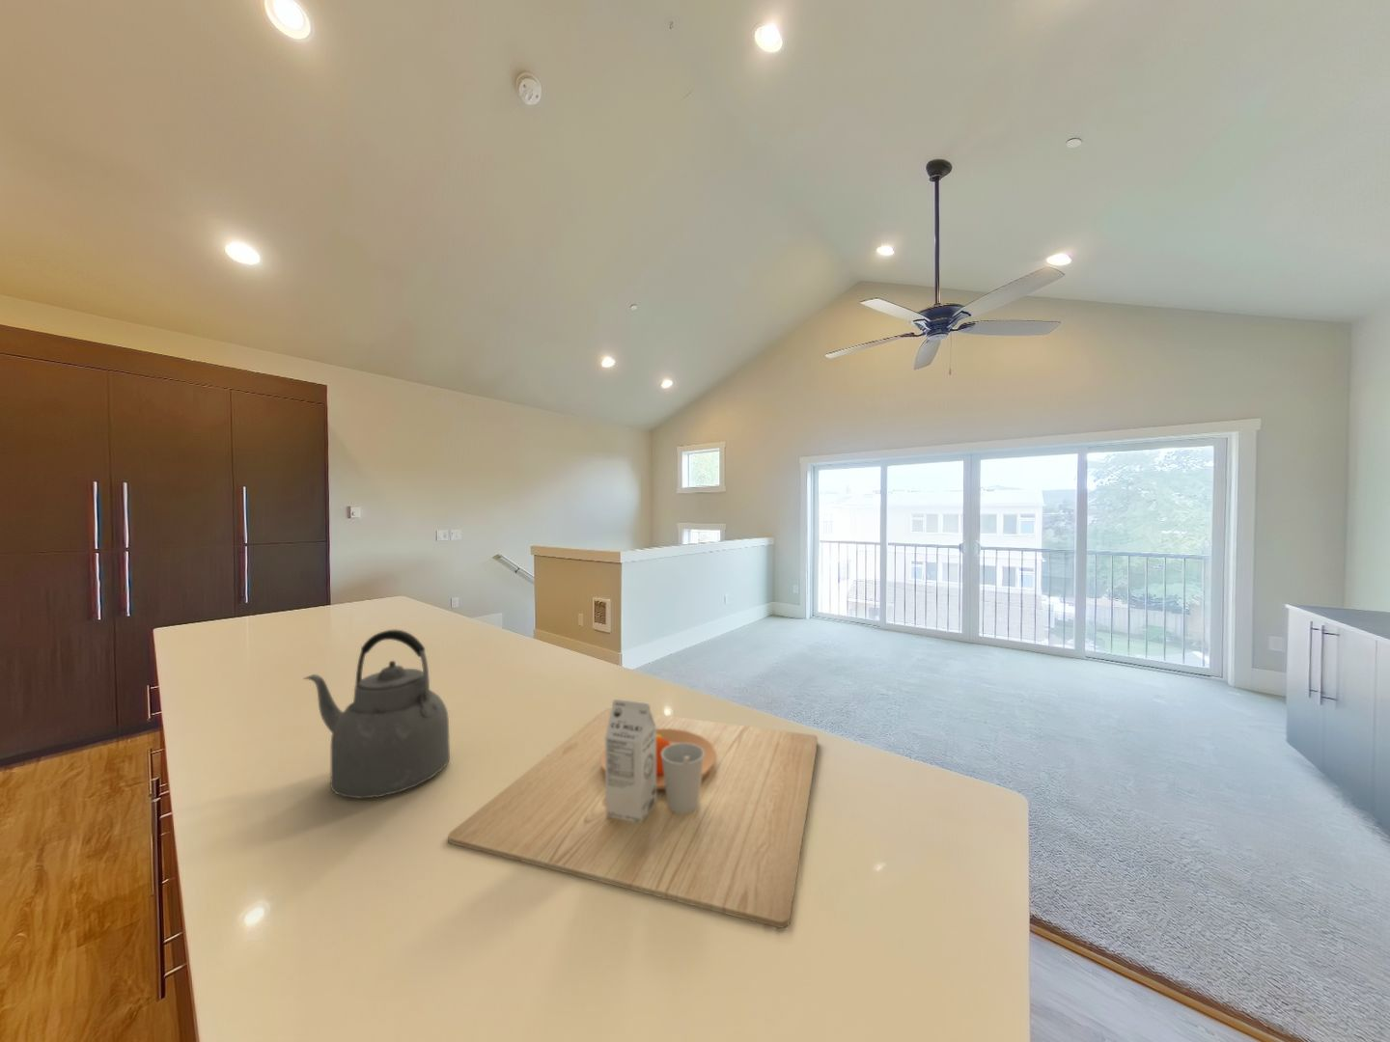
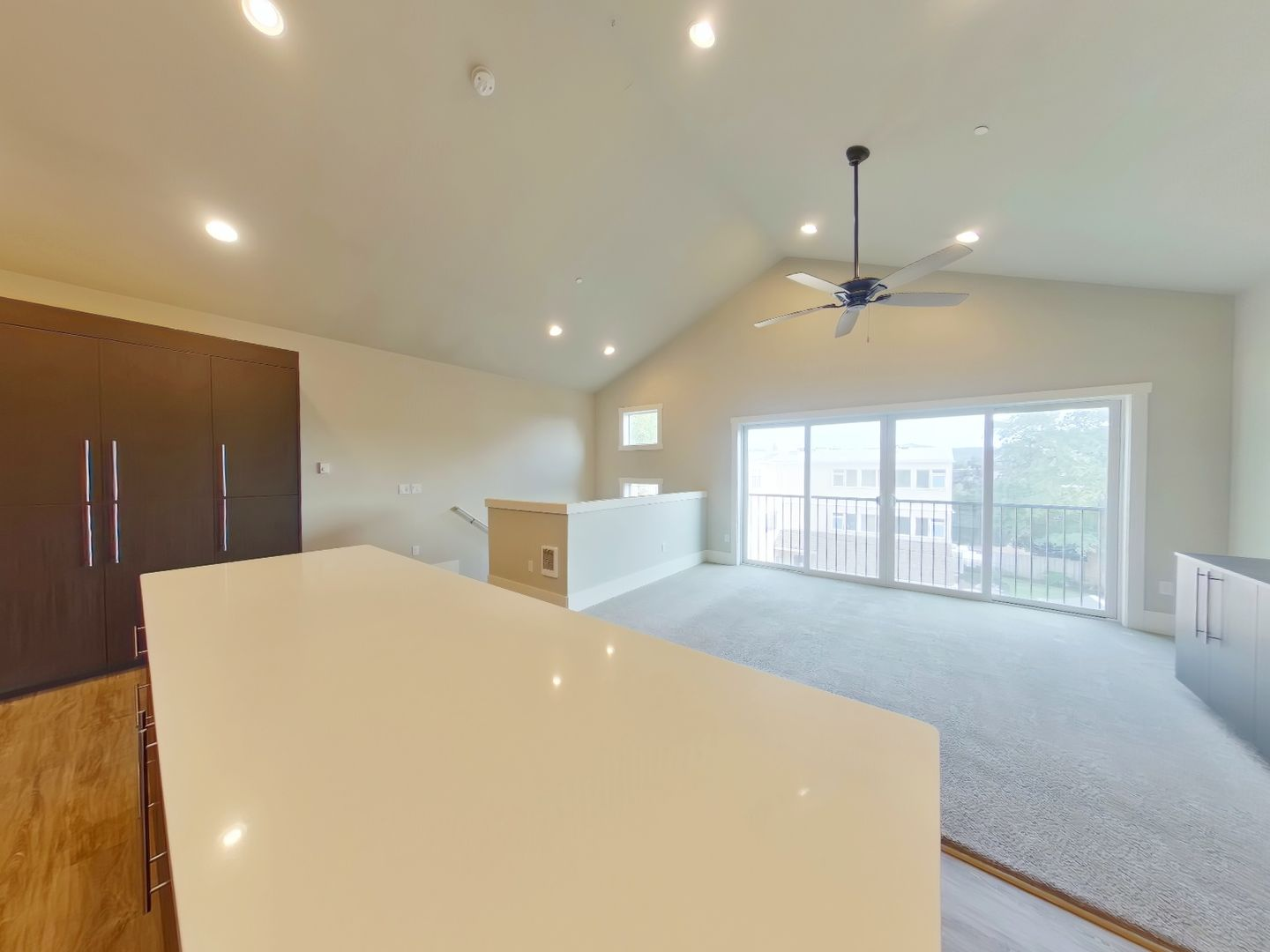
- kettle [302,628,451,800]
- cutting board [447,698,819,929]
